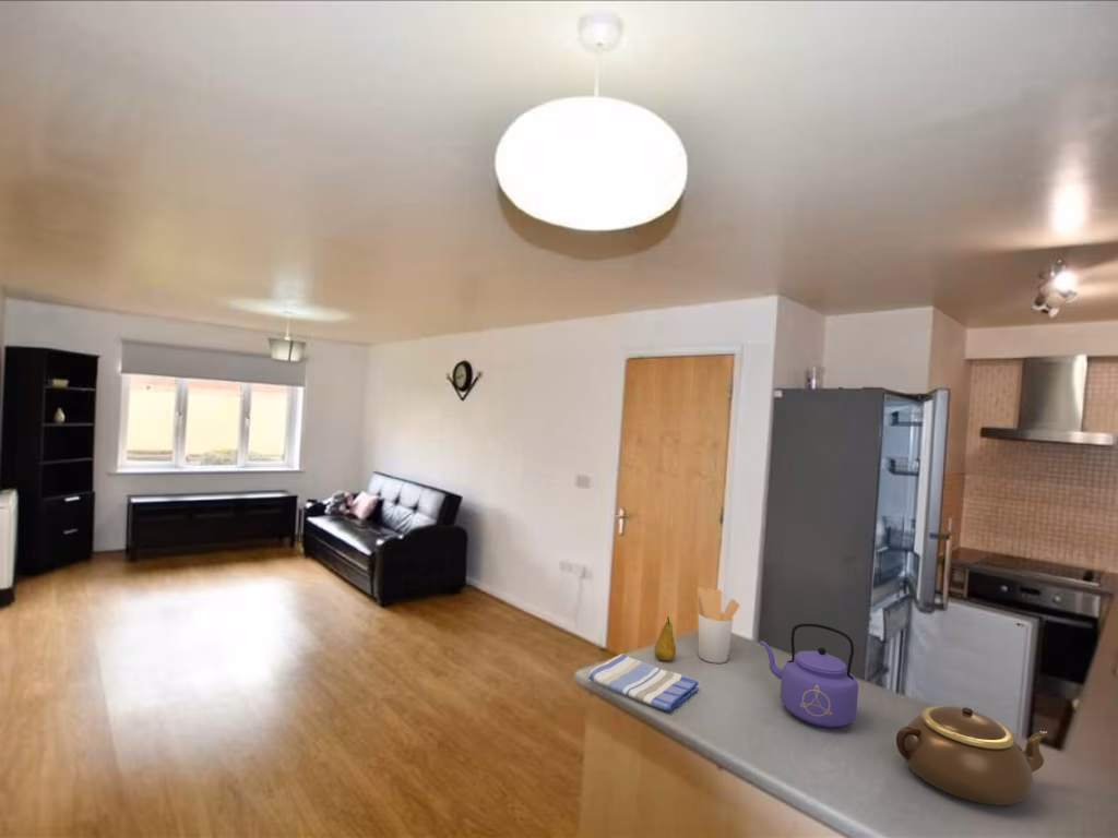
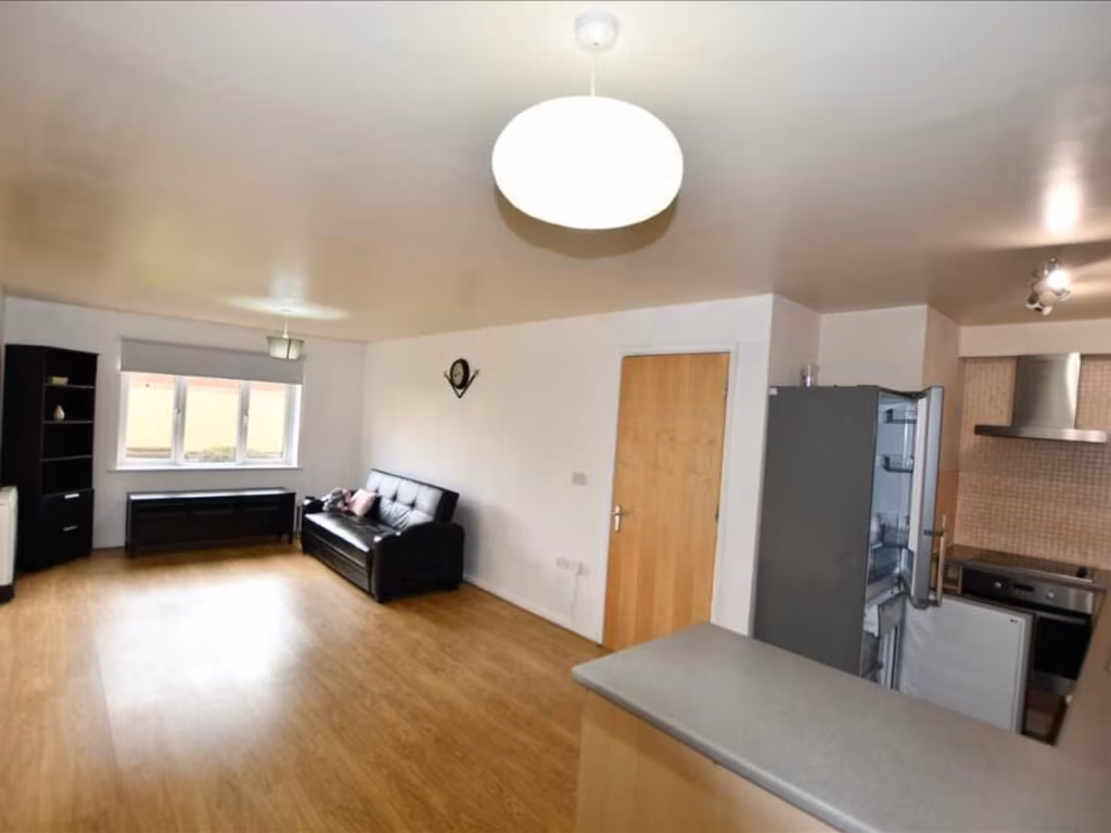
- fruit [654,615,677,661]
- dish towel [587,653,700,713]
- teapot [895,705,1048,806]
- utensil holder [697,586,740,665]
- kettle [760,622,859,729]
